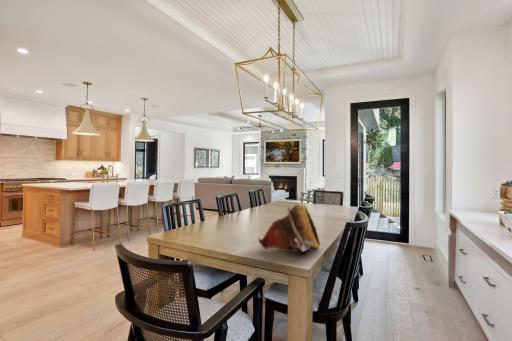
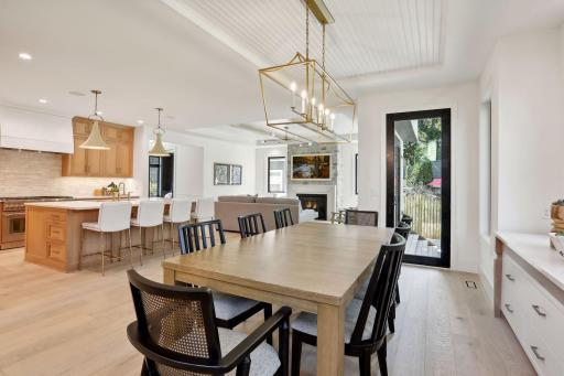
- decorative bowl [258,203,322,253]
